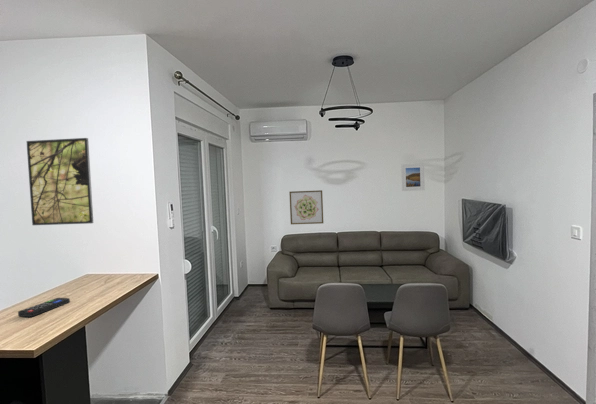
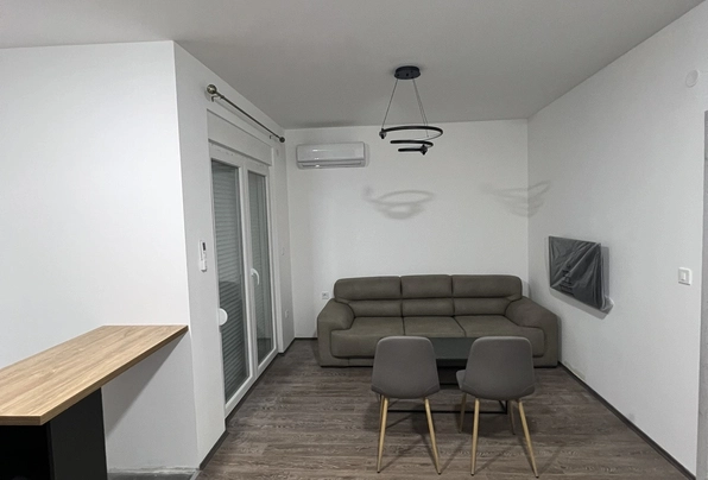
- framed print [400,162,426,192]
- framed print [26,137,94,226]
- wall art [288,189,324,225]
- remote control [17,297,71,318]
